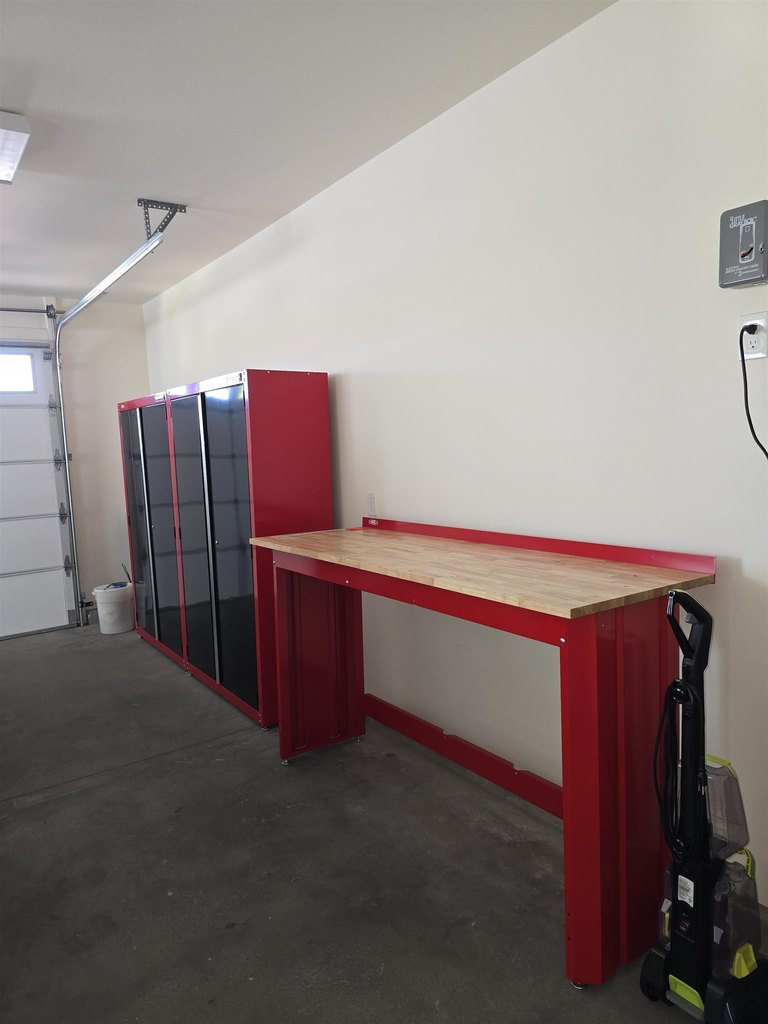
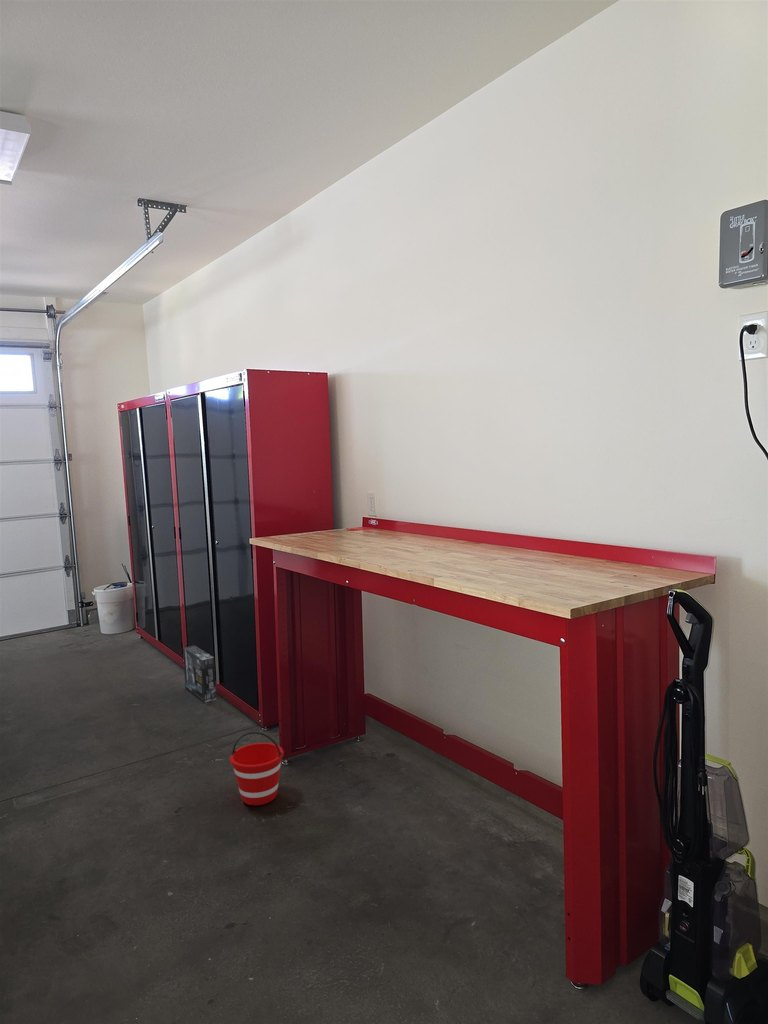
+ bucket [229,731,285,806]
+ box [182,644,218,704]
